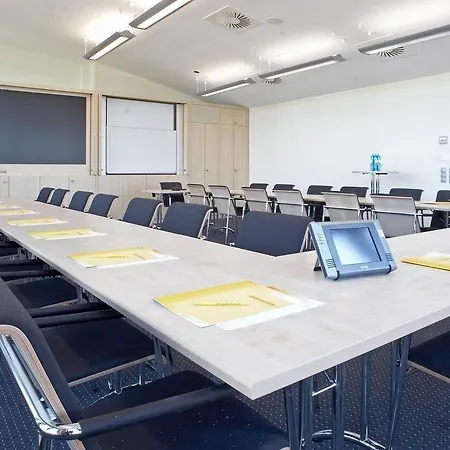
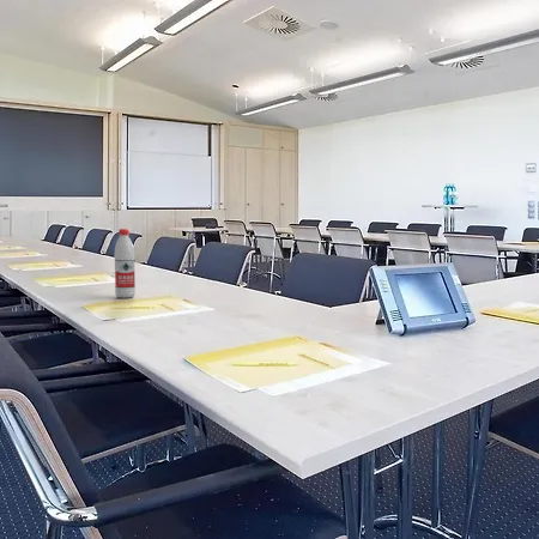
+ water bottle [114,228,137,299]
